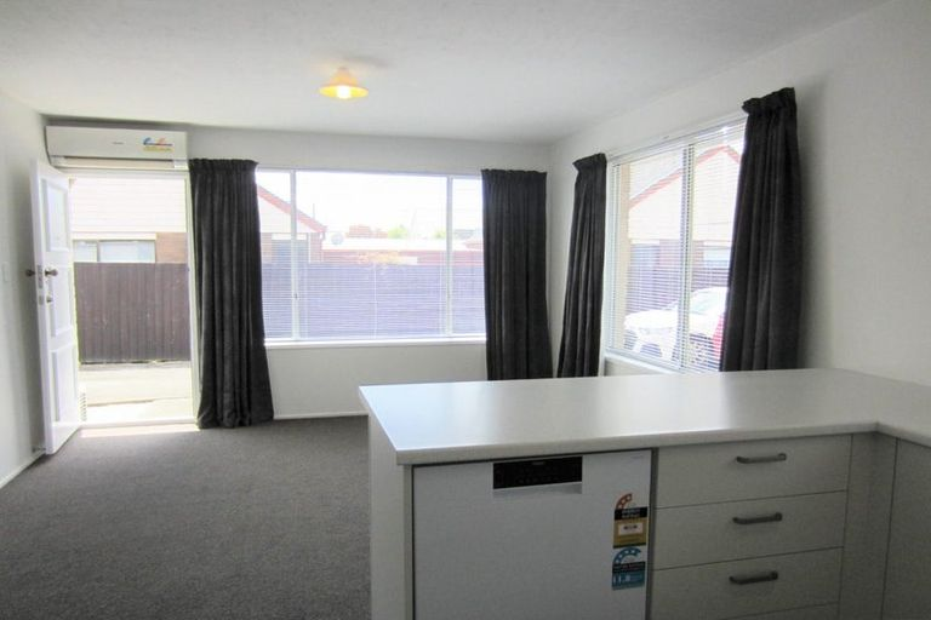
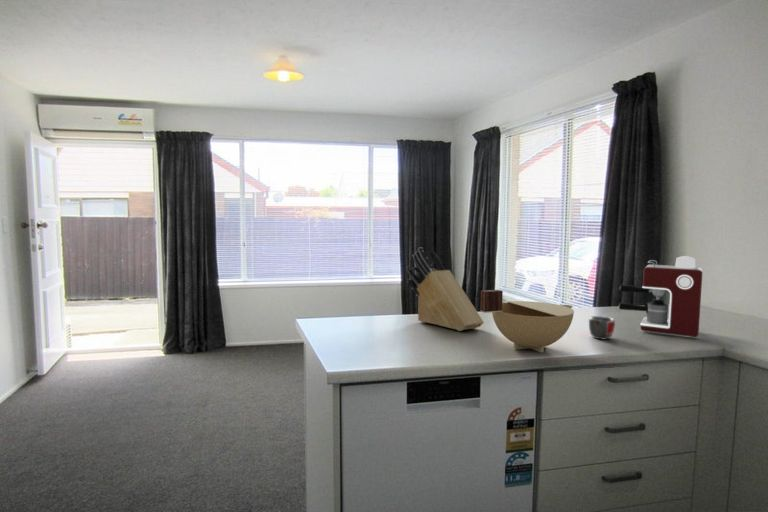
+ bowl [479,289,575,354]
+ mug [588,315,616,340]
+ coffee maker [618,255,703,338]
+ knife block [405,246,485,332]
